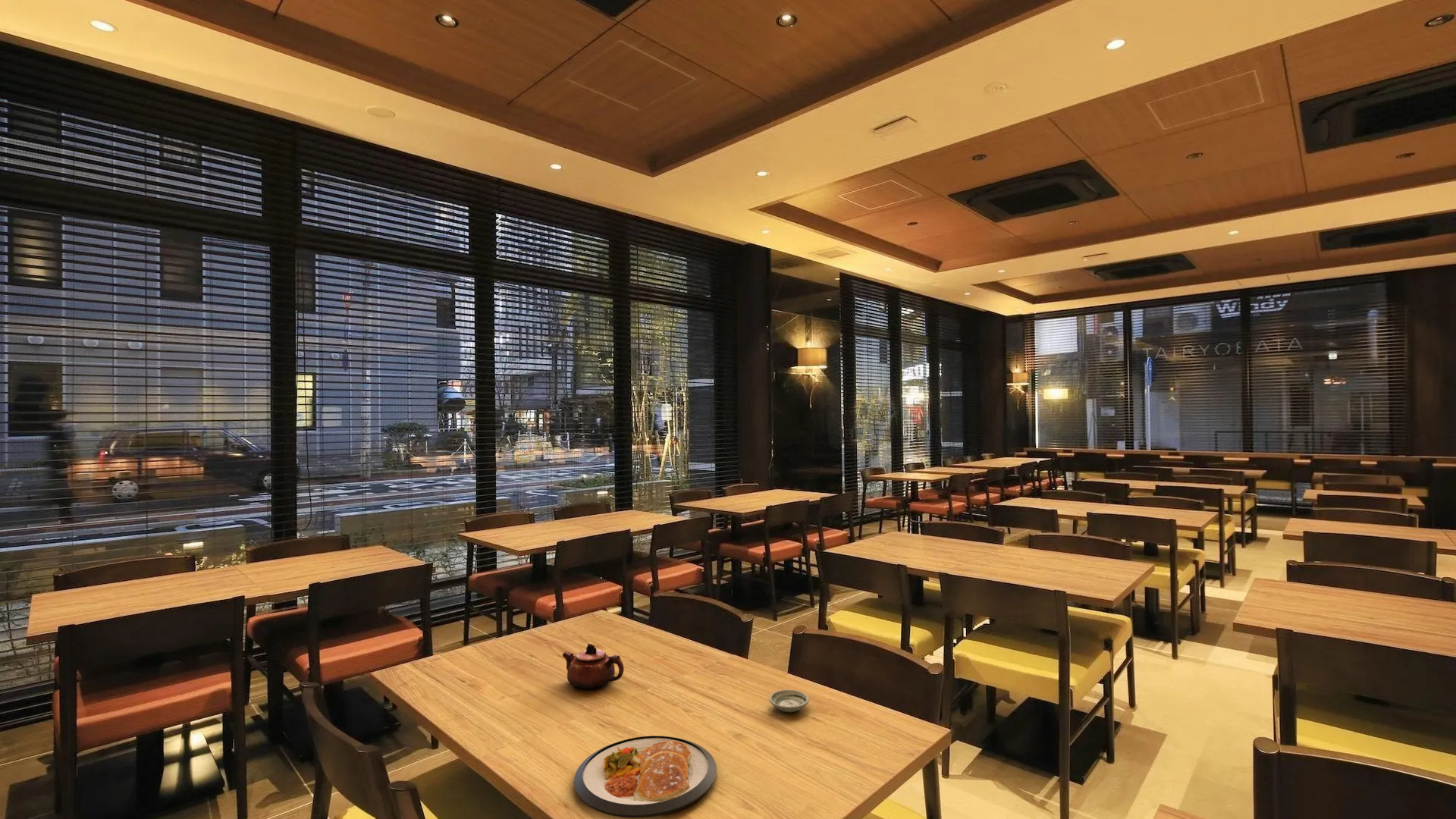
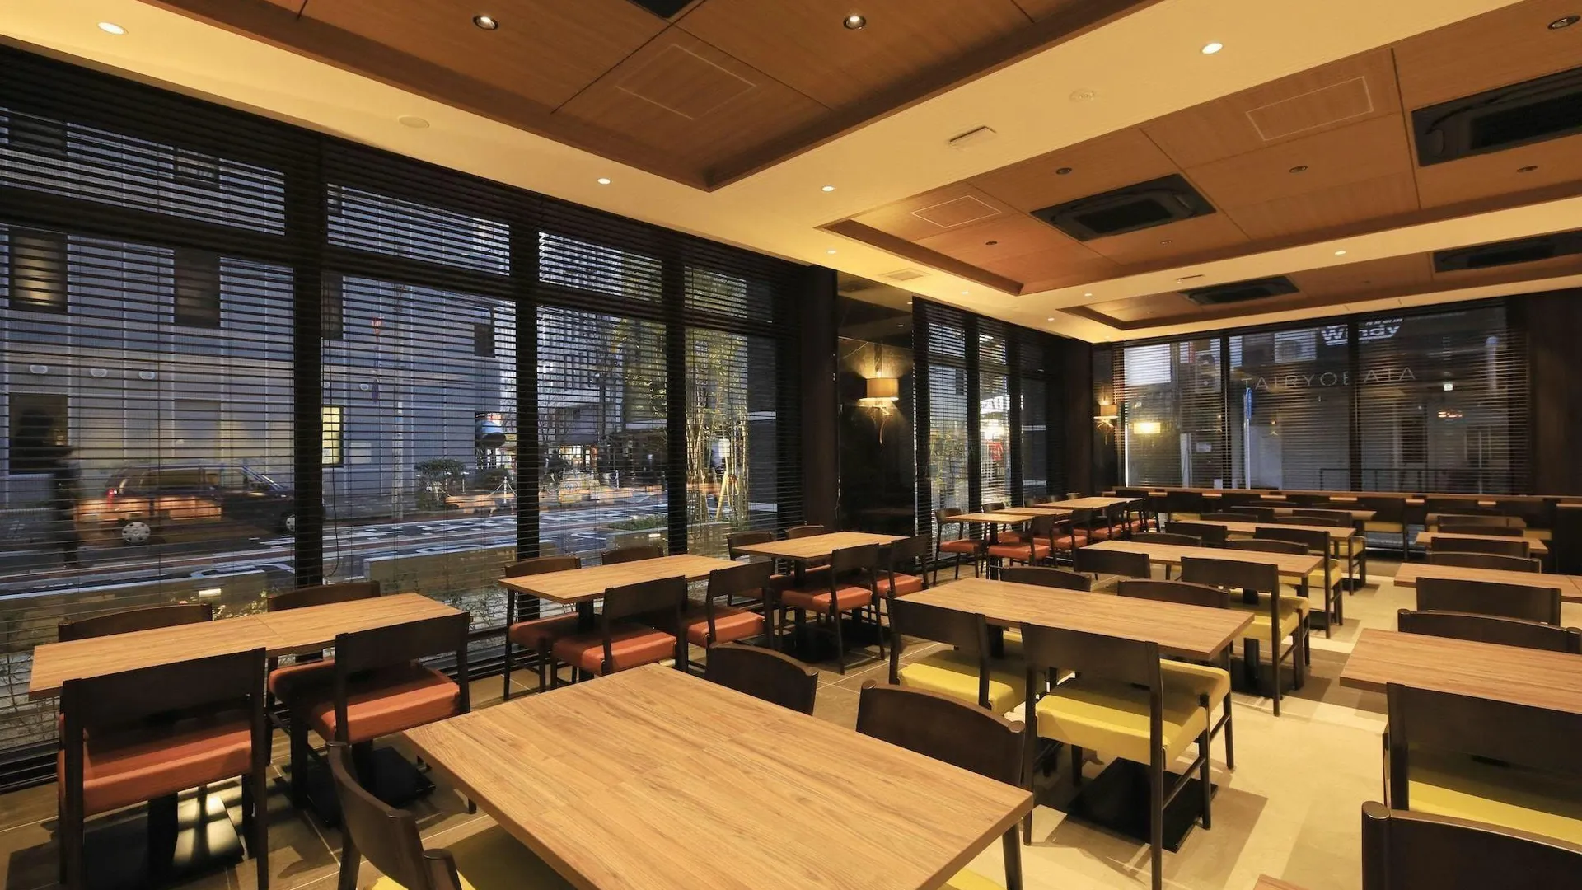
- saucer [768,689,810,713]
- dish [573,735,717,818]
- teapot [562,643,625,691]
